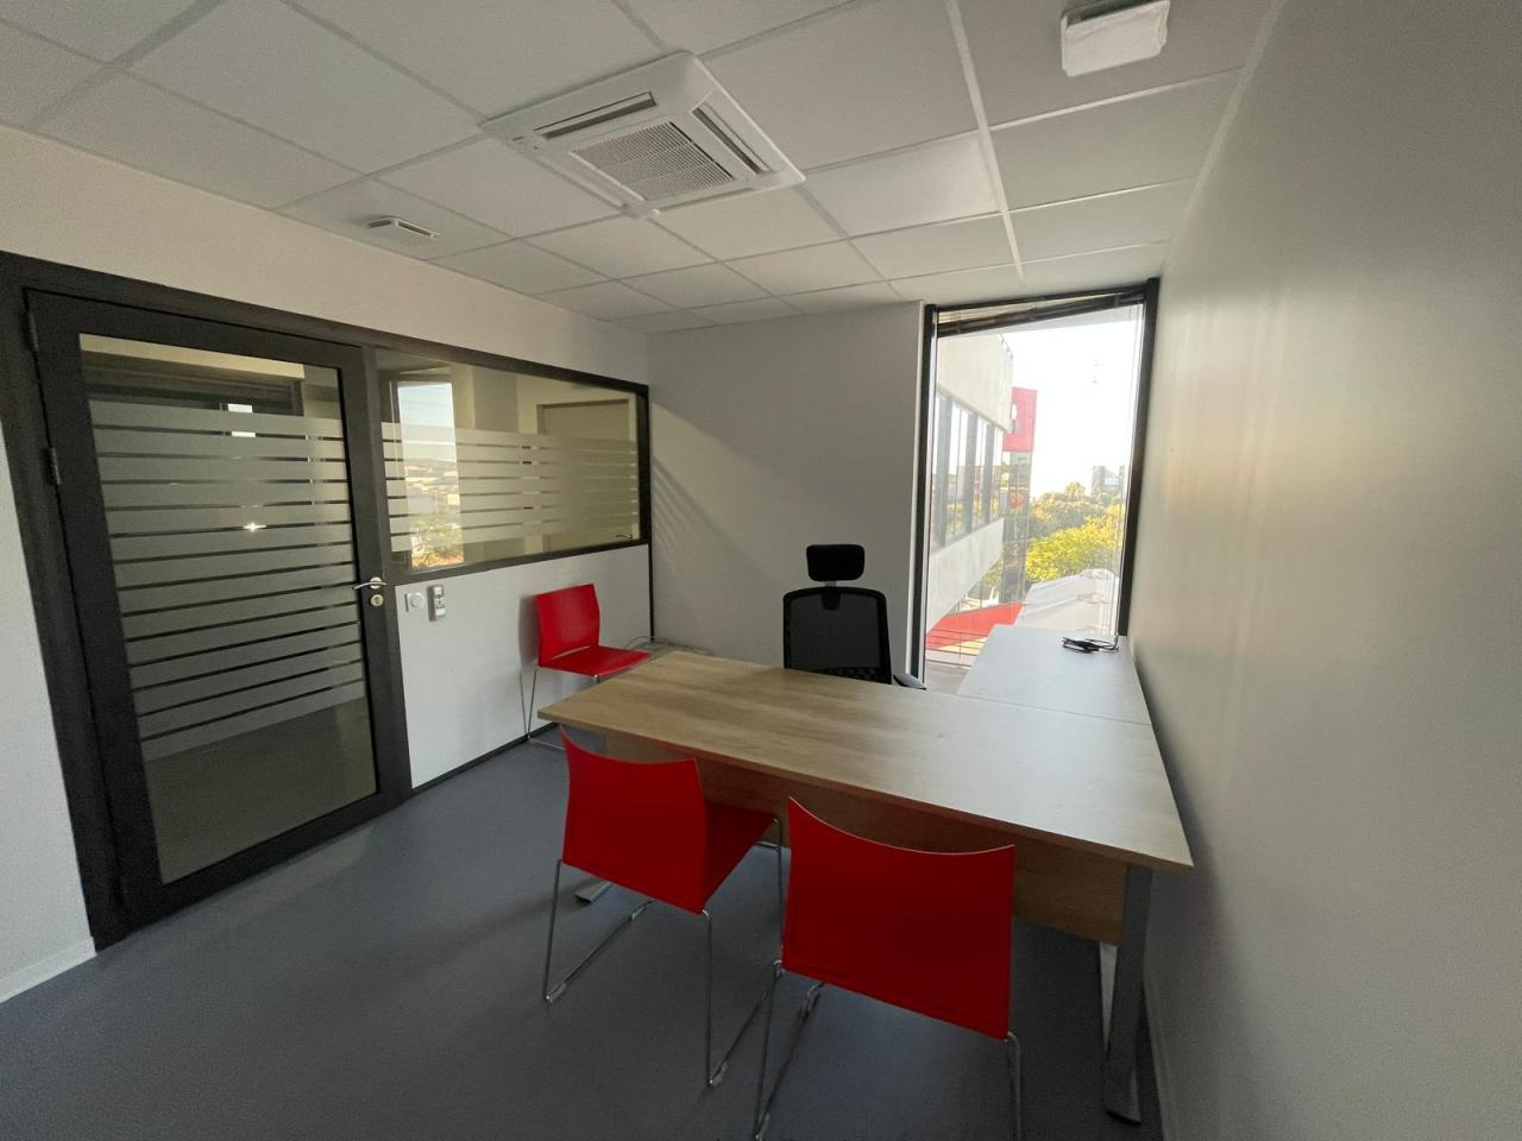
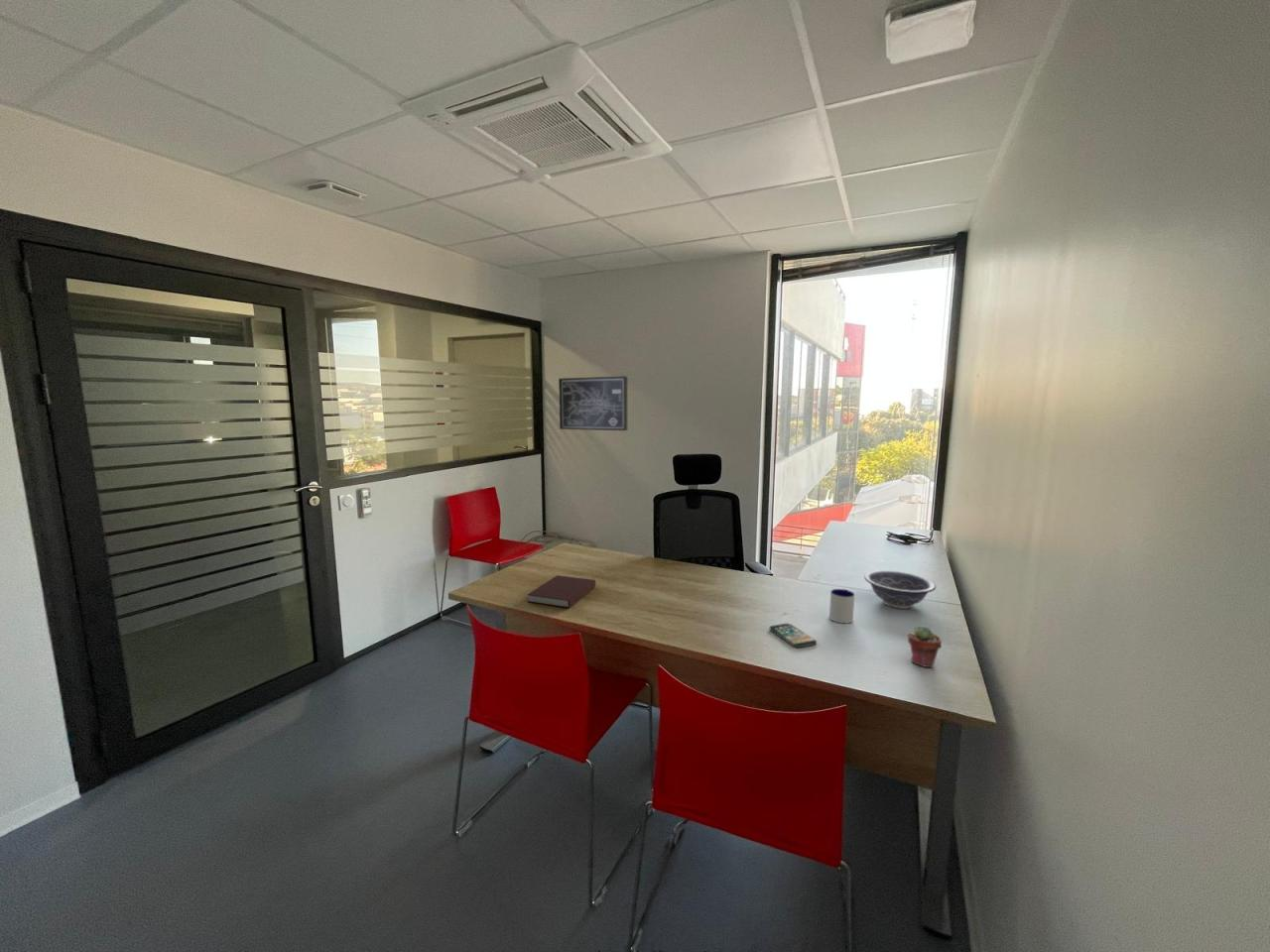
+ potted succulent [907,624,943,669]
+ decorative bowl [863,569,937,610]
+ notebook [527,574,596,609]
+ smartphone [769,623,818,649]
+ mug [828,588,855,624]
+ wall art [558,376,628,431]
